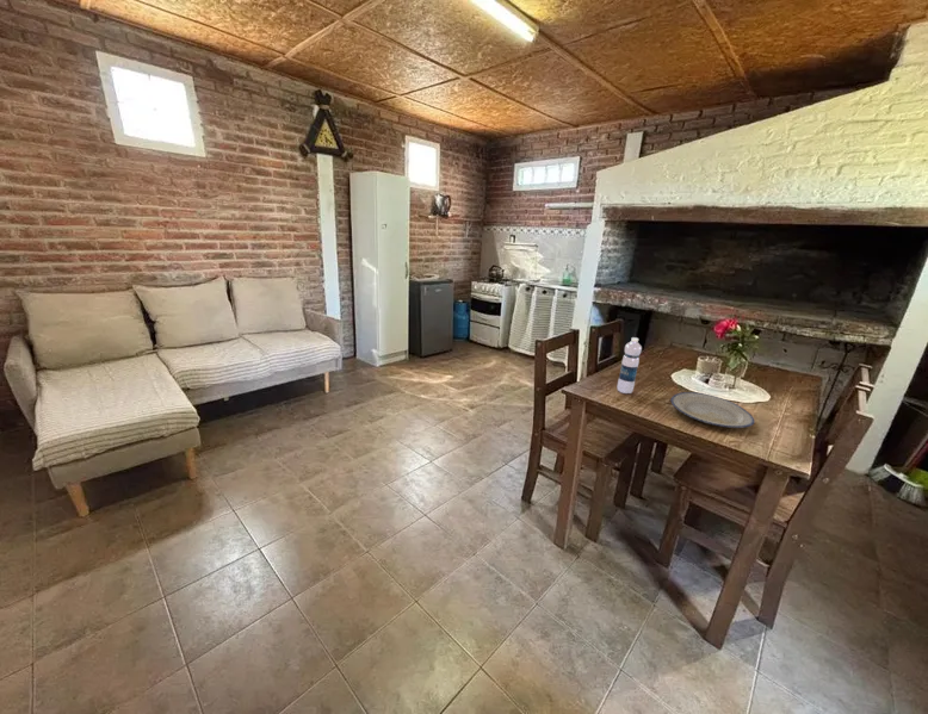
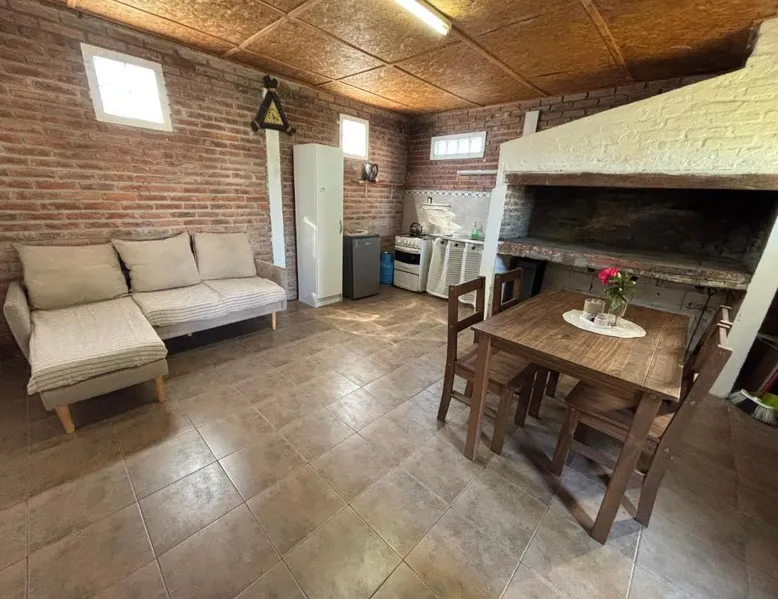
- plate [670,391,755,429]
- water bottle [617,336,643,395]
